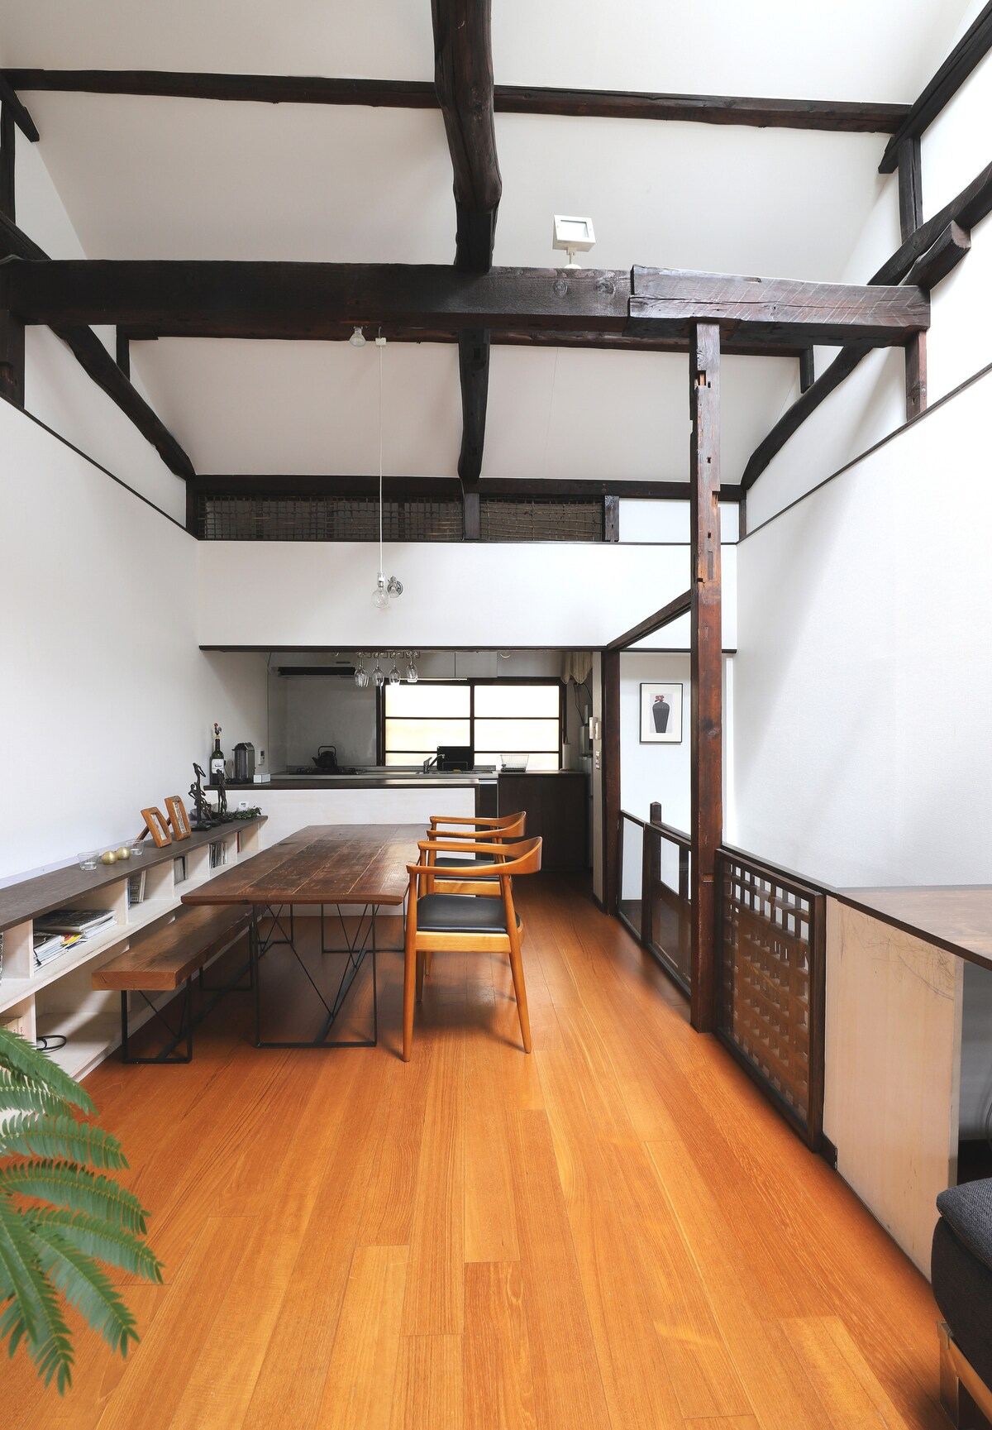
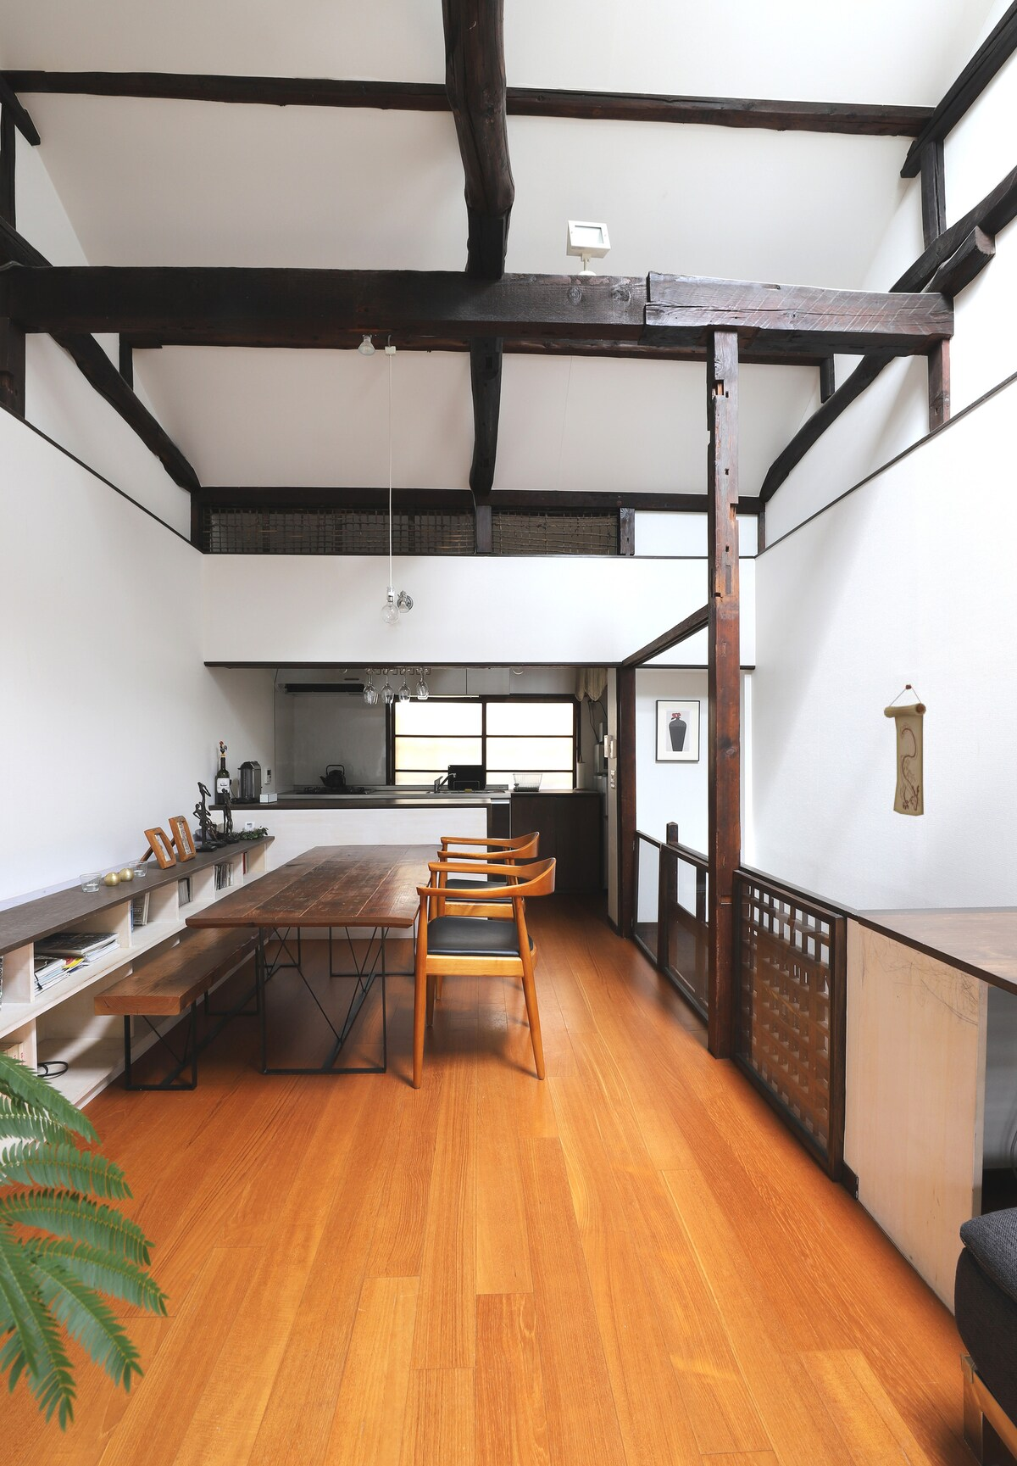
+ wall scroll [883,683,927,817]
